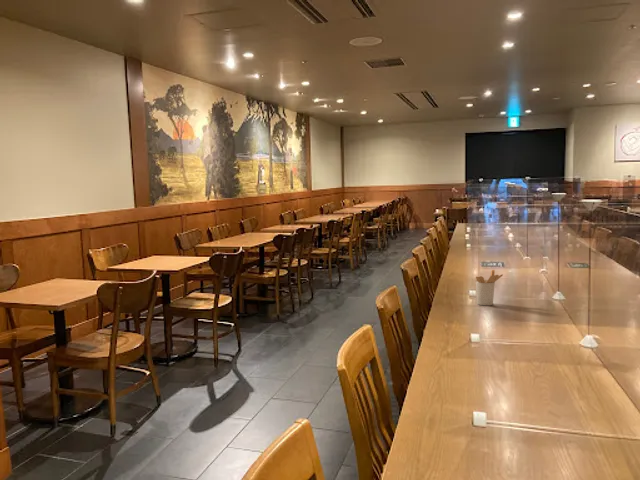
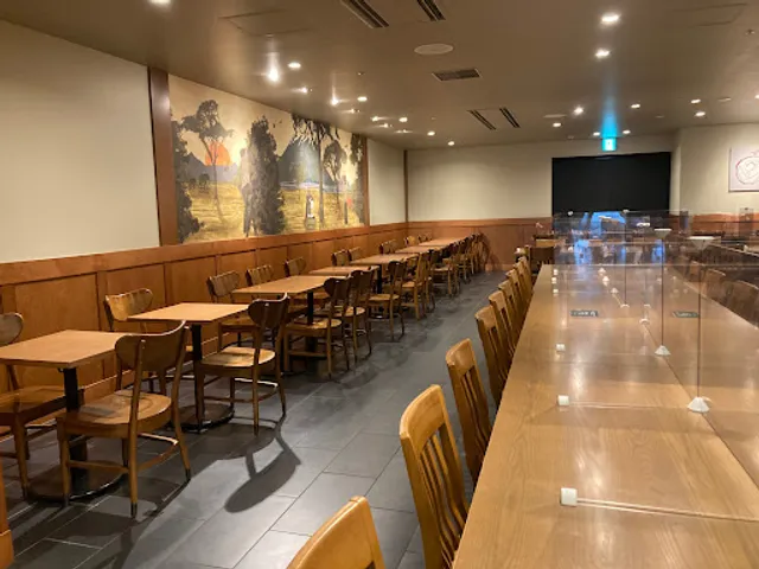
- utensil holder [475,269,504,306]
